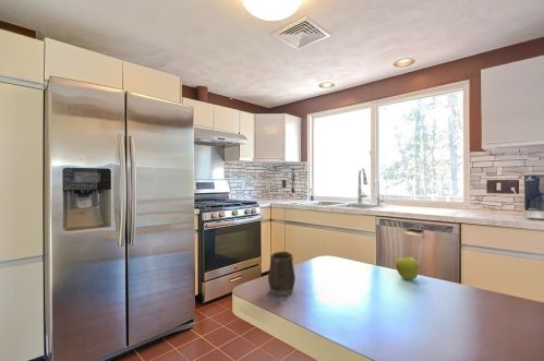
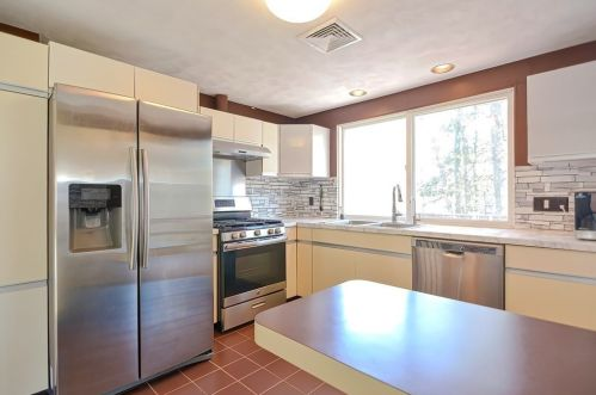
- mug [267,250,297,297]
- fruit [395,256,420,280]
